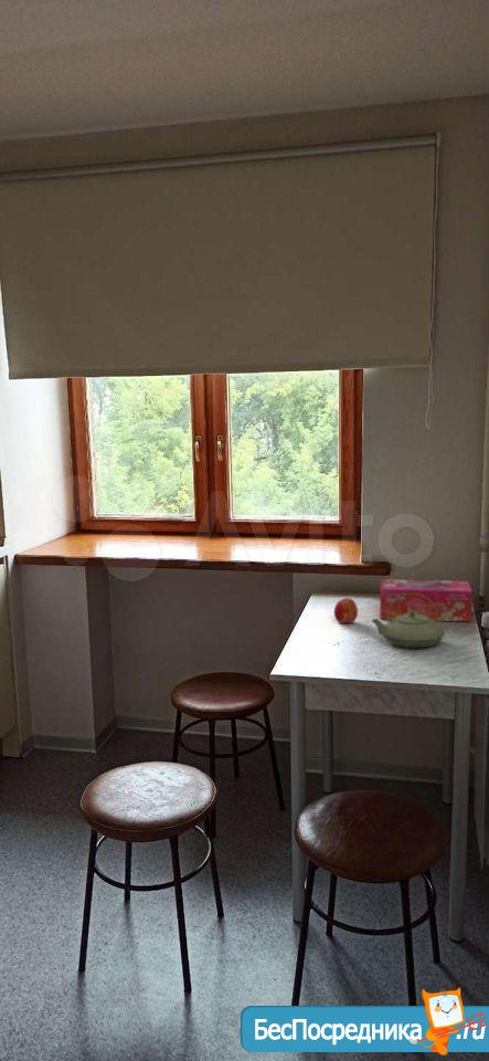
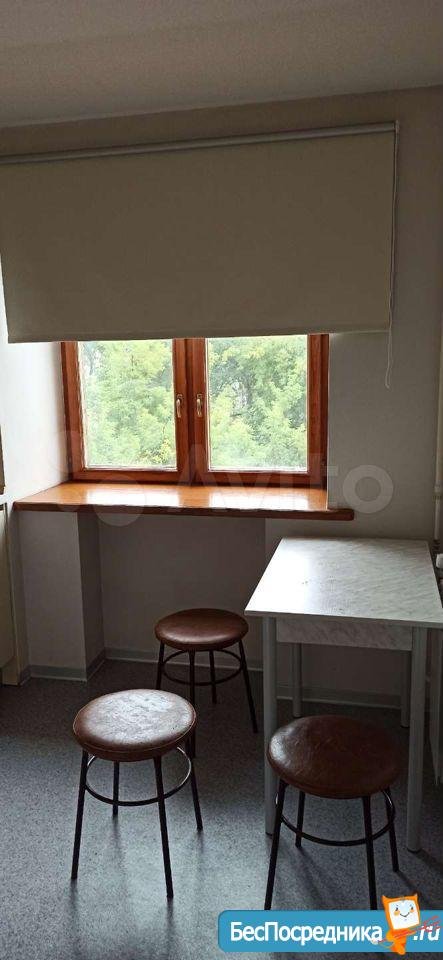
- fruit [333,597,359,624]
- teapot [371,593,446,649]
- tissue box [379,578,474,622]
